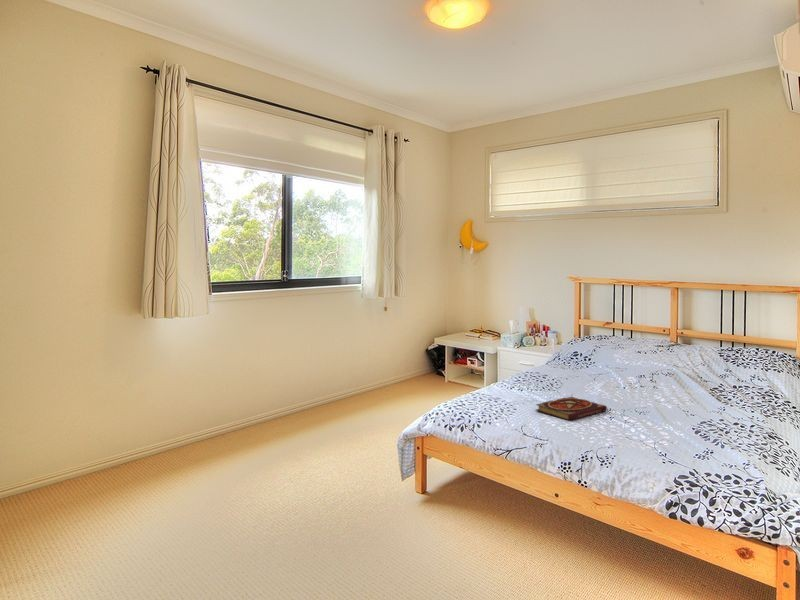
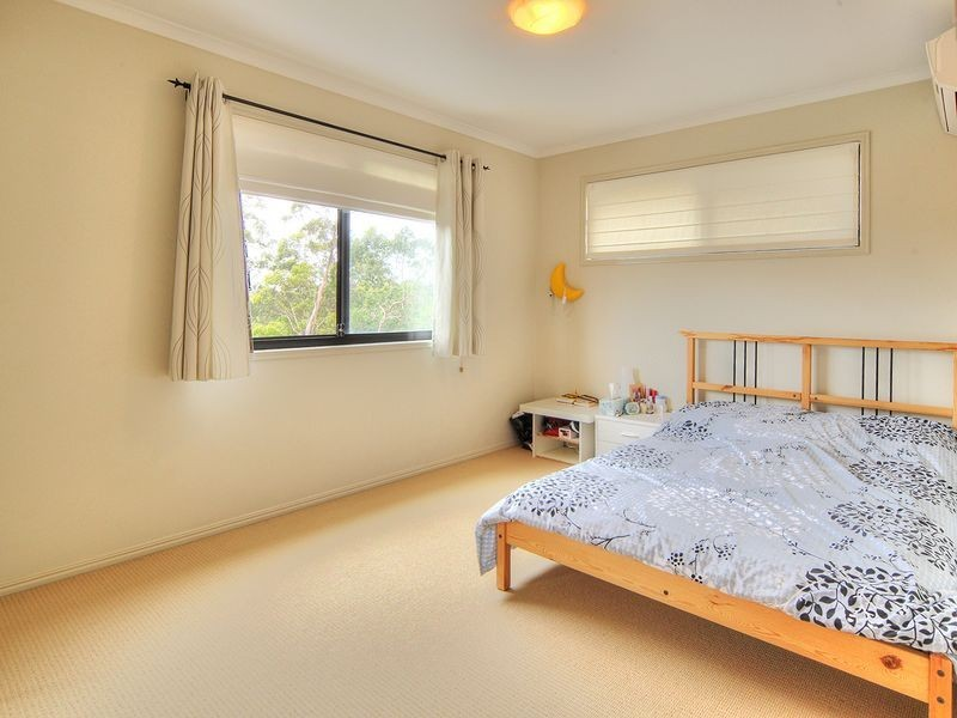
- book [535,396,608,422]
